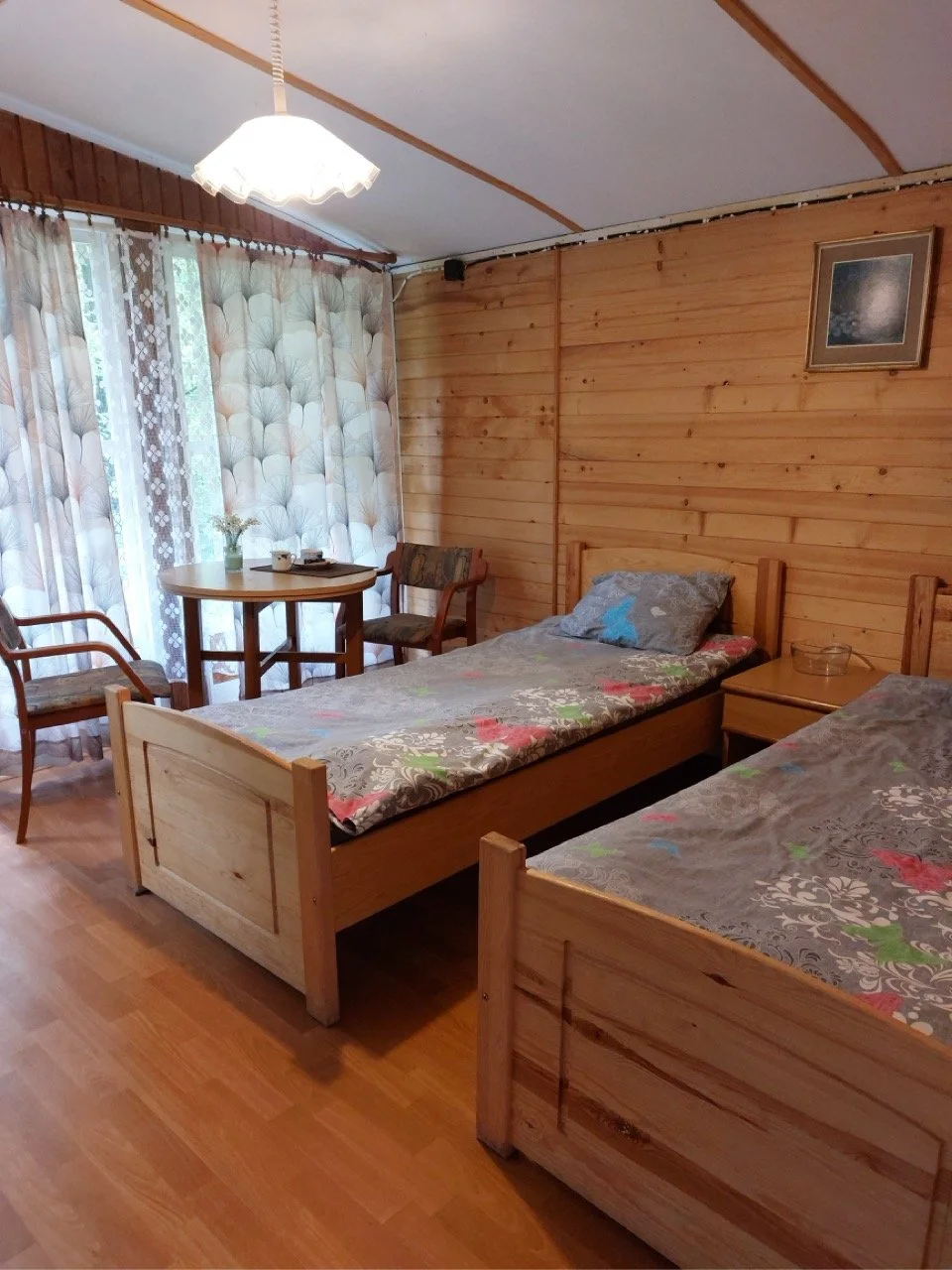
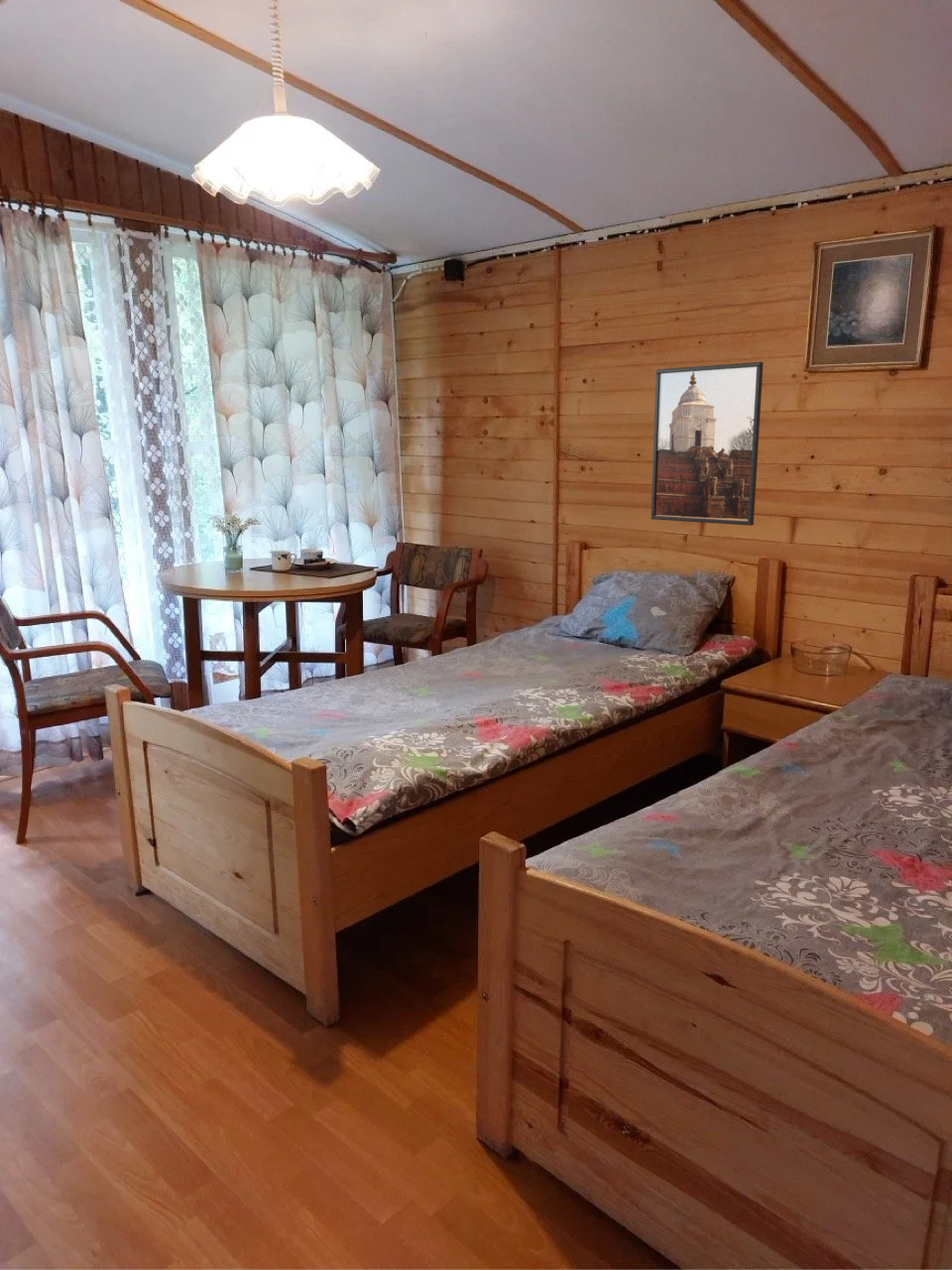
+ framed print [651,361,765,527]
